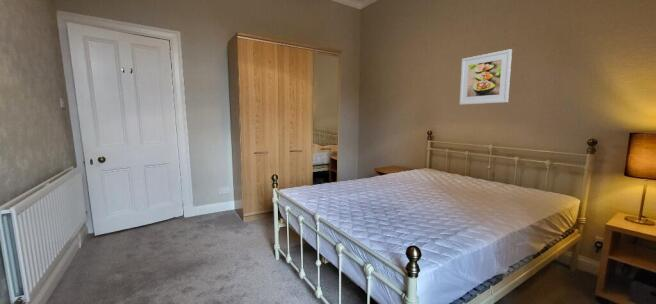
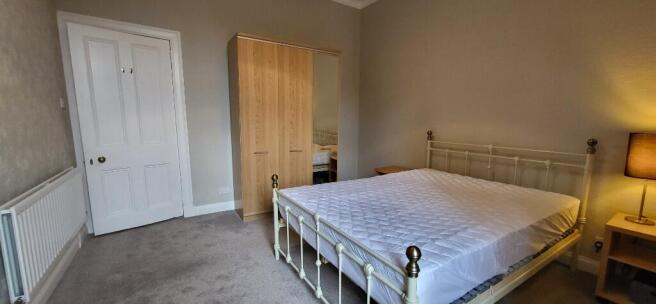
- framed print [459,48,513,106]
